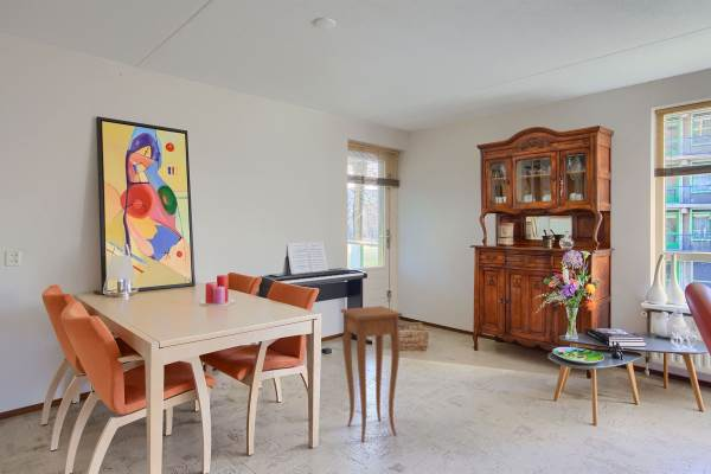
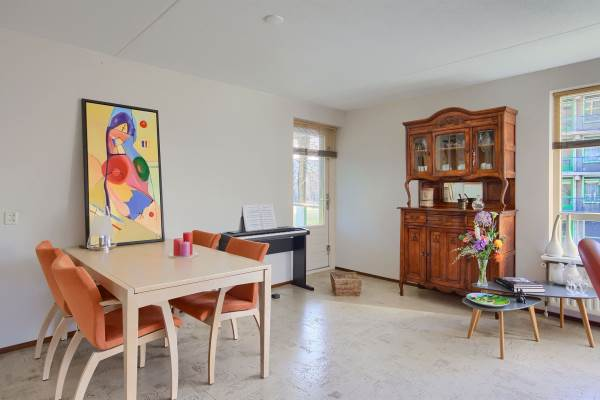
- side table [339,305,404,443]
